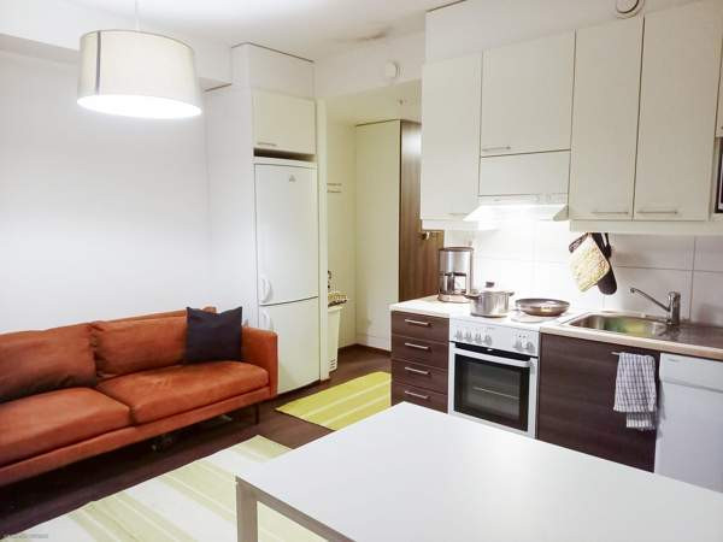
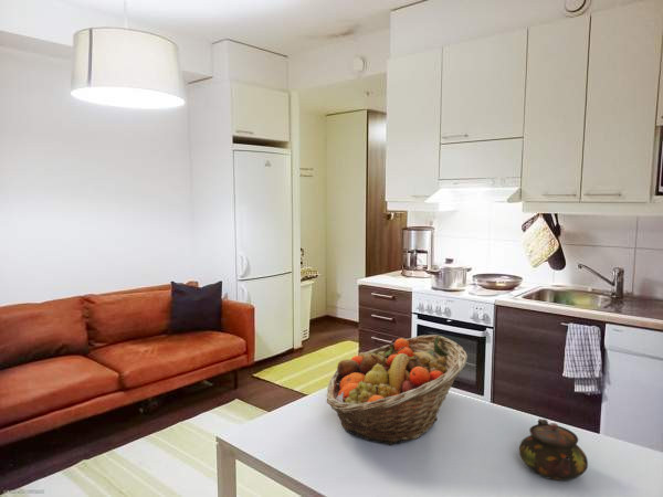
+ teapot [518,417,589,482]
+ fruit basket [326,334,469,446]
